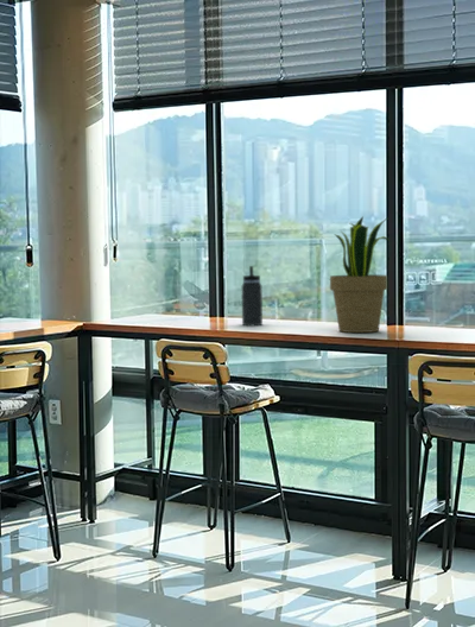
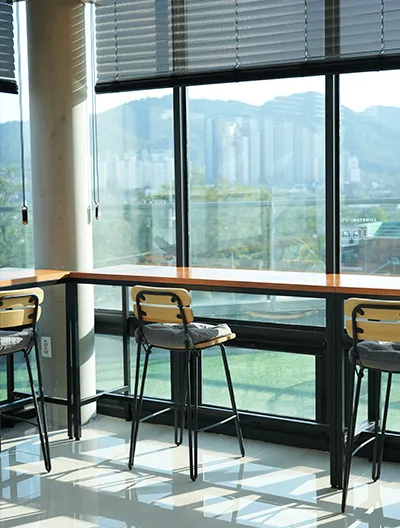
- potted plant [329,215,390,334]
- thermos bottle [240,265,264,327]
